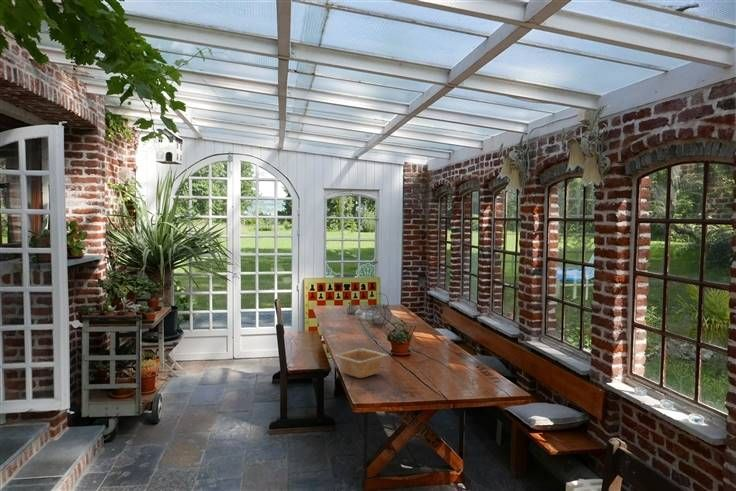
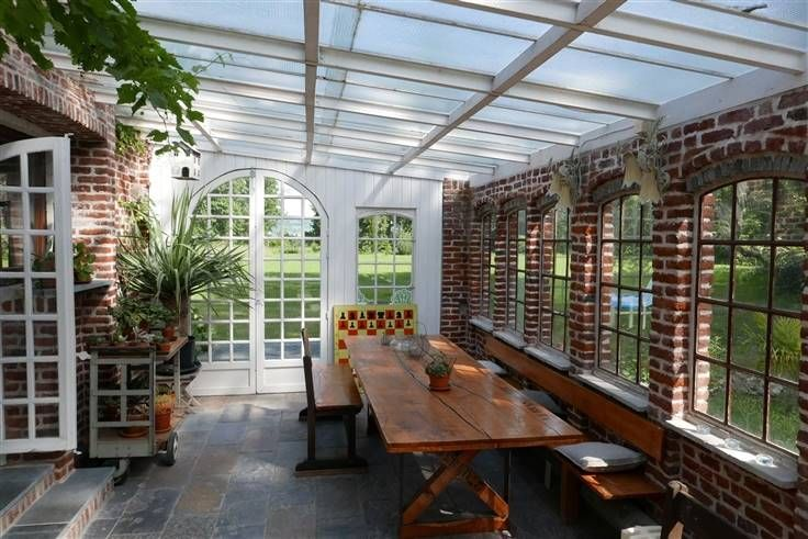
- serving bowl [332,347,390,379]
